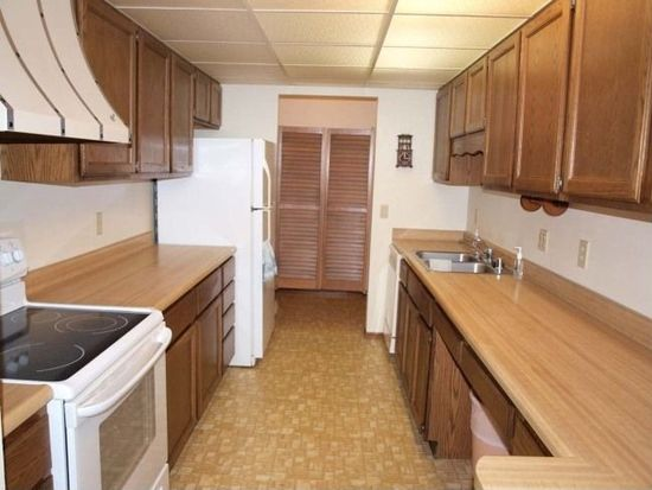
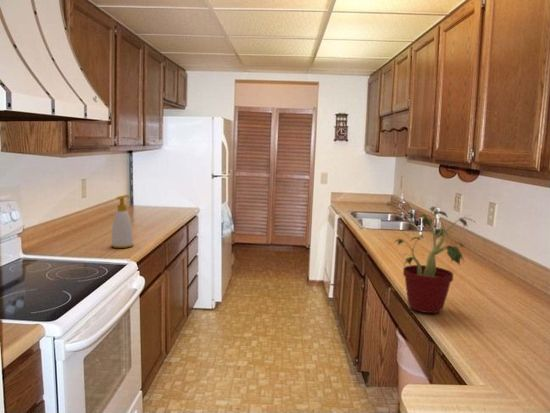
+ potted plant [393,205,477,314]
+ soap bottle [110,195,134,249]
